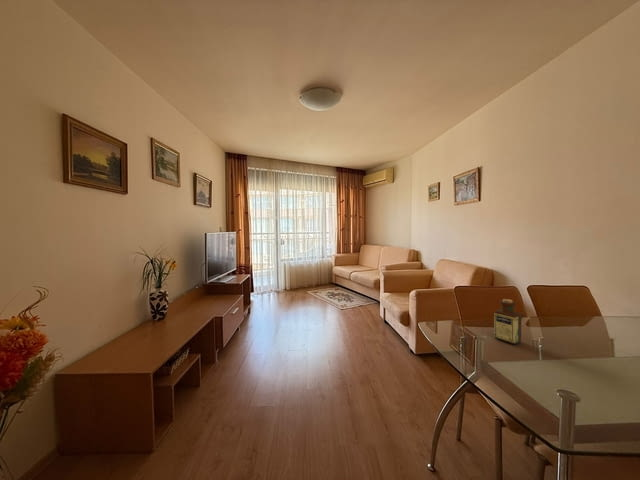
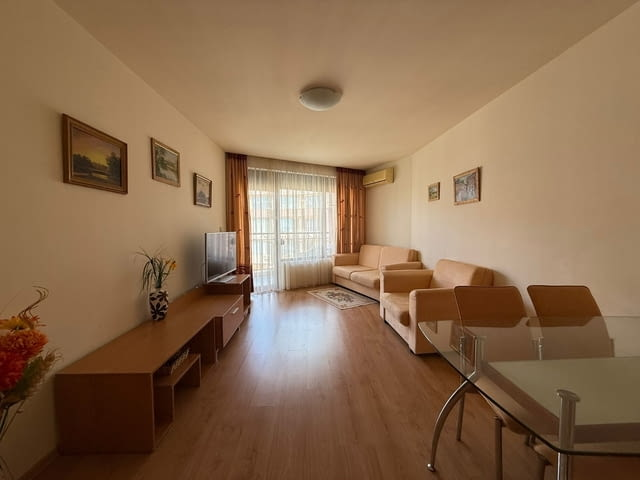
- bottle [493,298,522,345]
